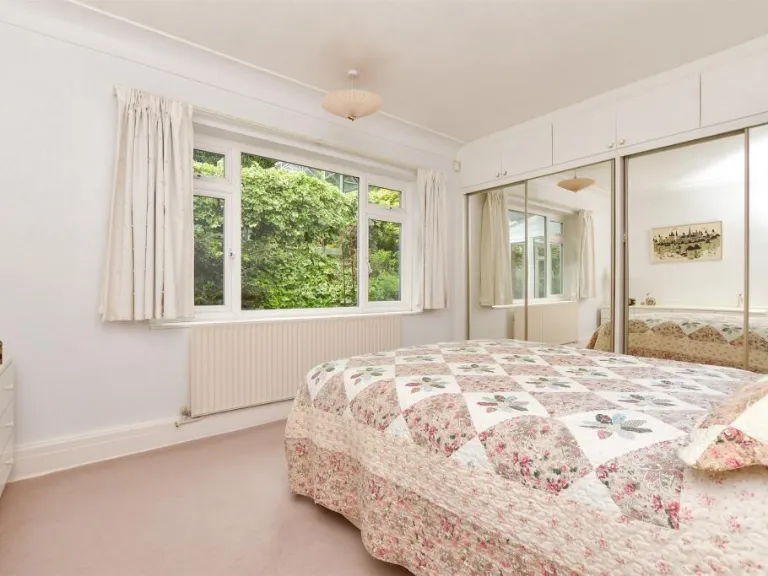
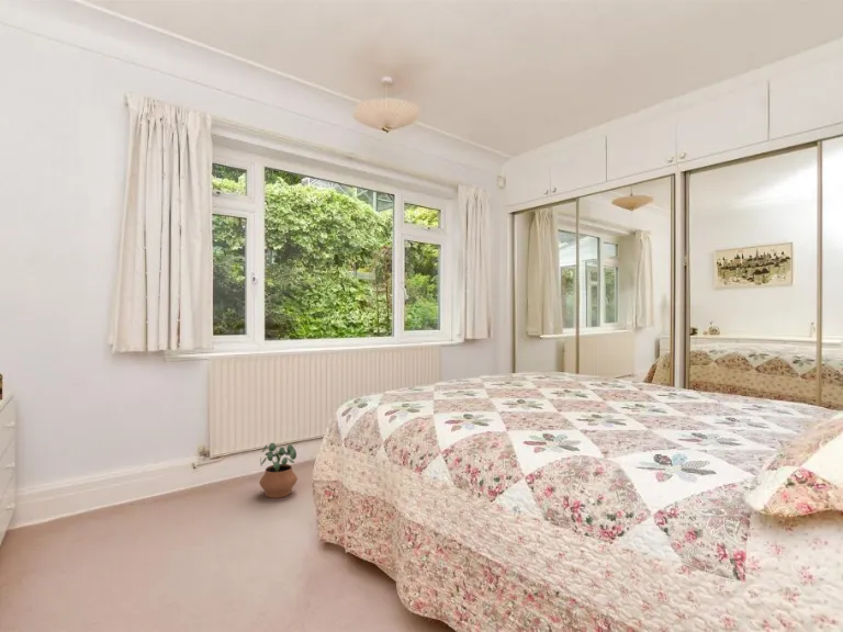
+ potted plant [258,442,299,499]
